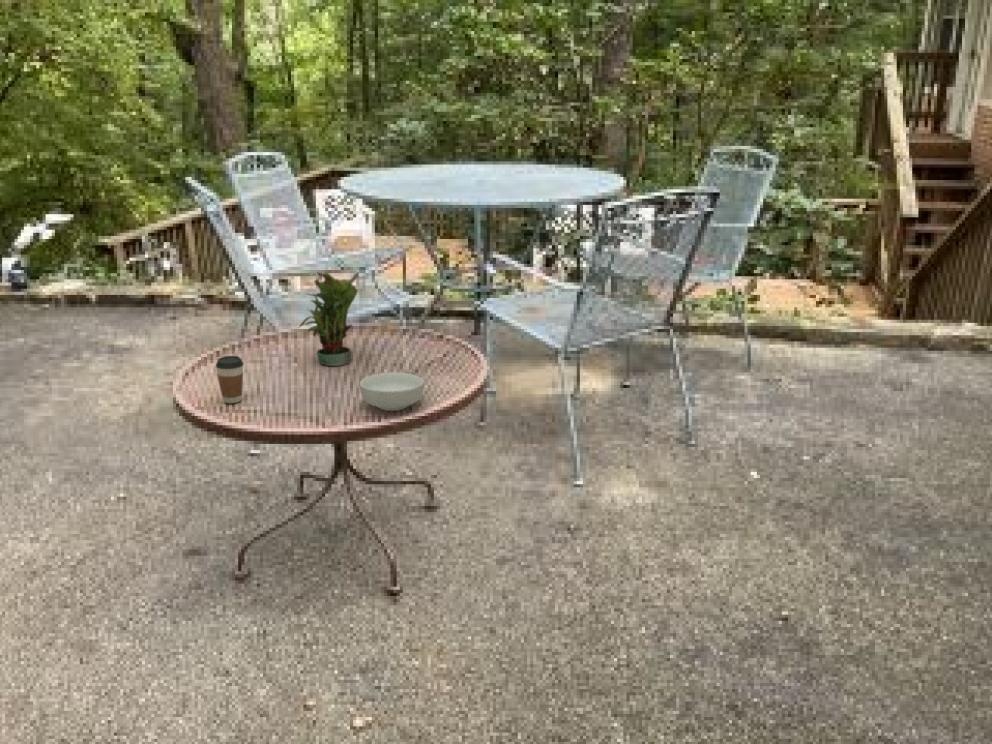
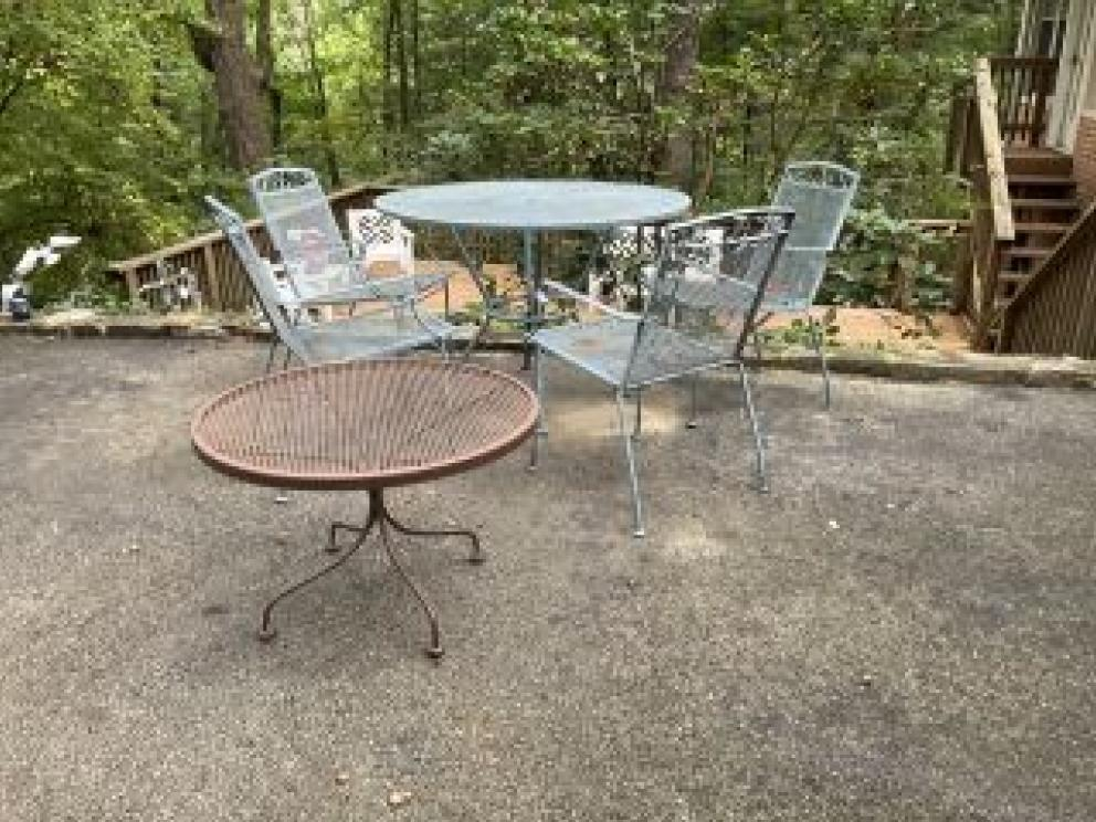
- potted plant [297,270,360,367]
- coffee cup [215,355,245,404]
- cereal bowl [359,372,425,412]
